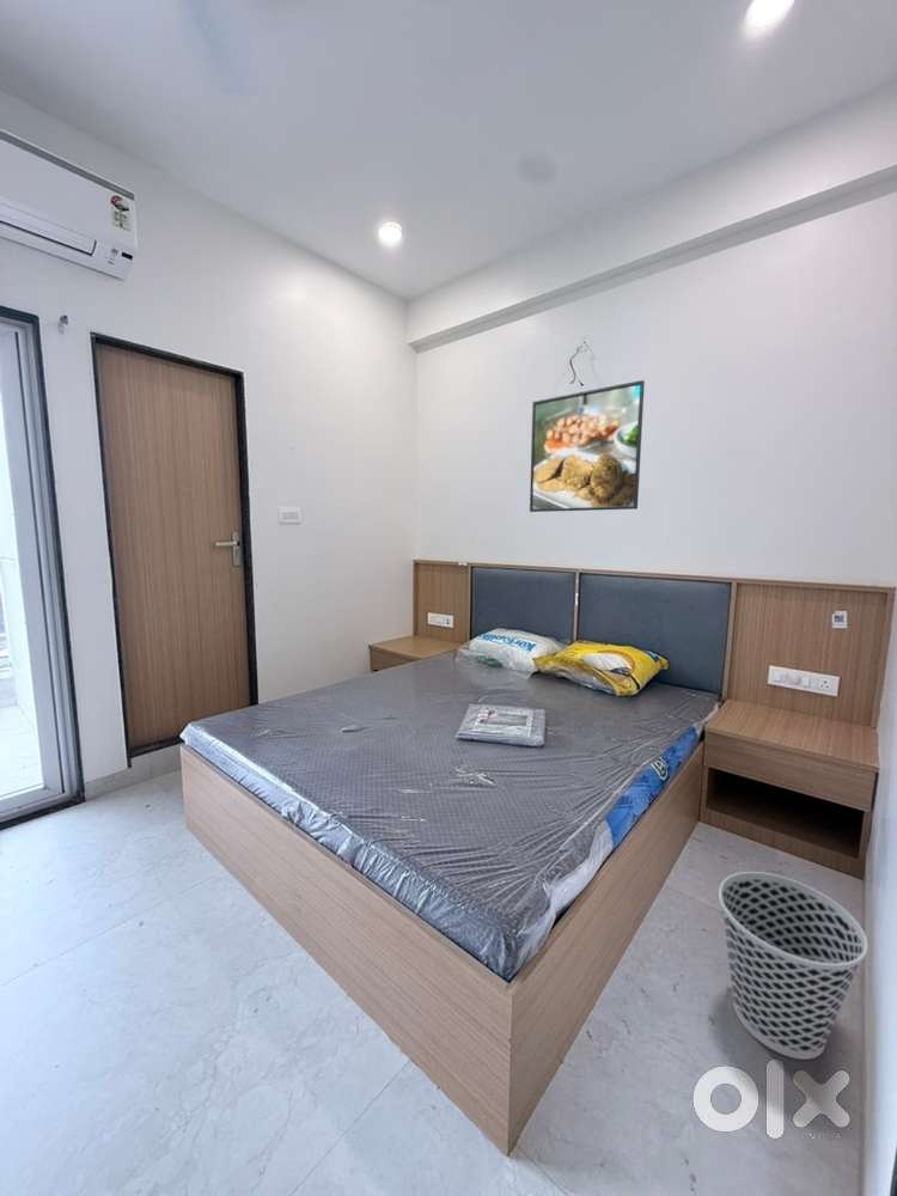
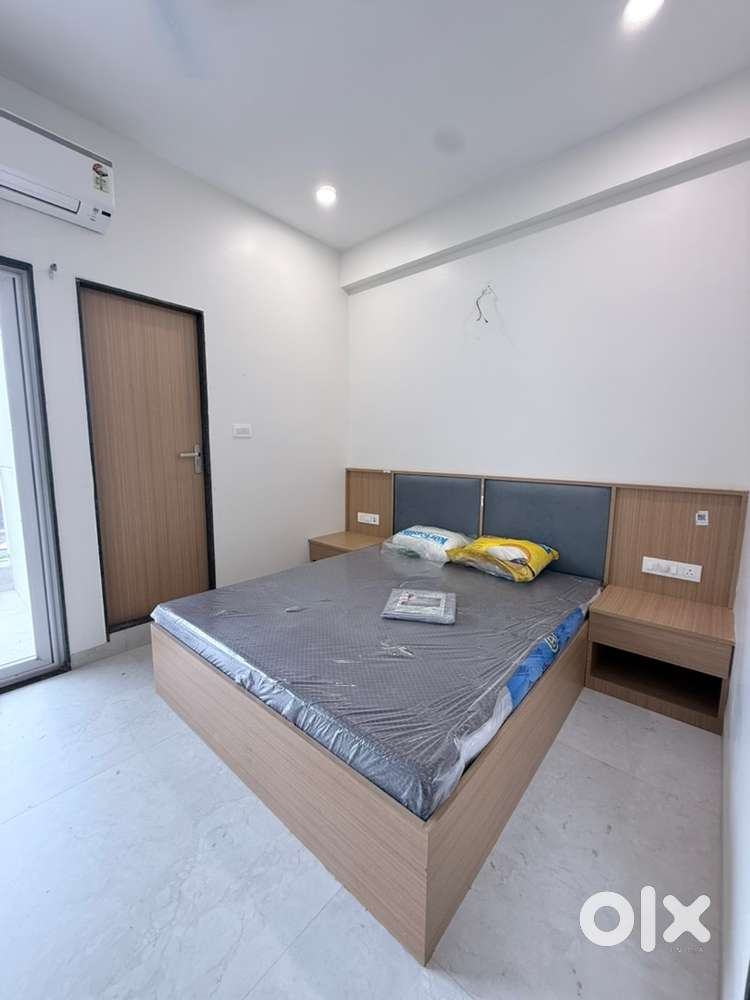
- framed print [529,379,646,513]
- wastebasket [718,871,868,1061]
